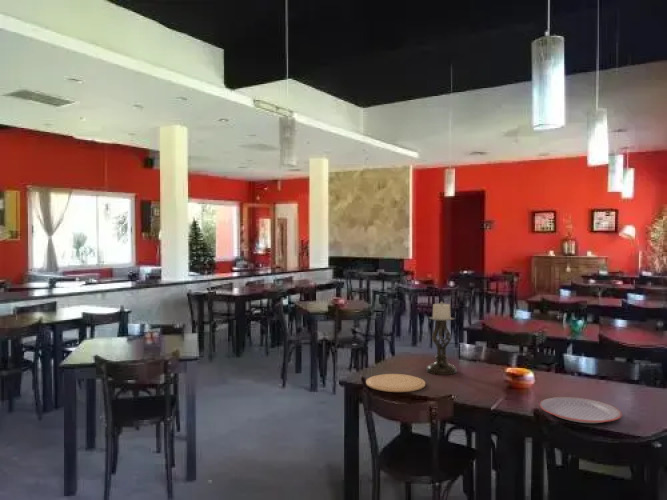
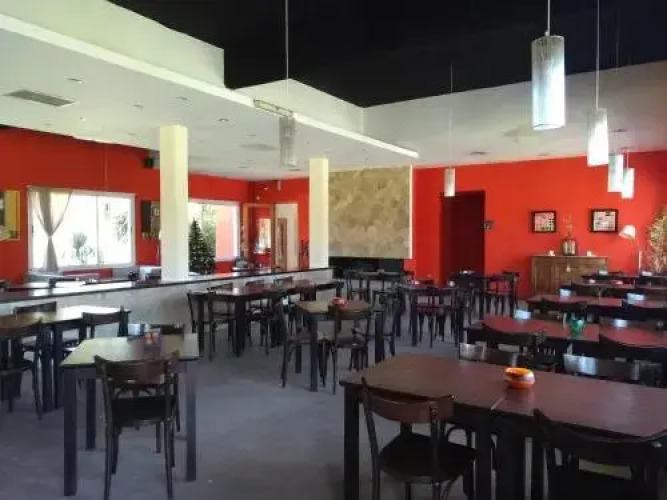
- plate [365,373,426,393]
- candle holder [425,301,458,376]
- plate [539,396,623,424]
